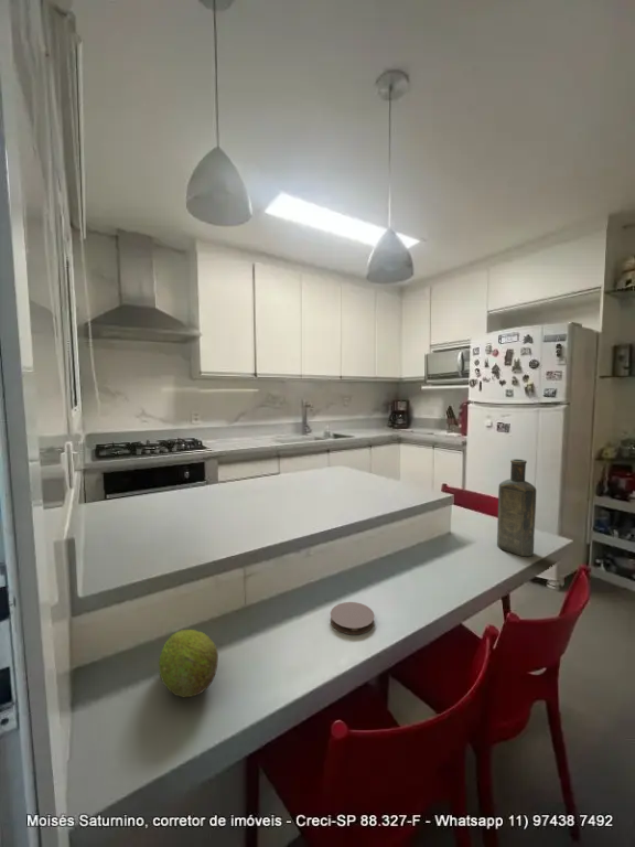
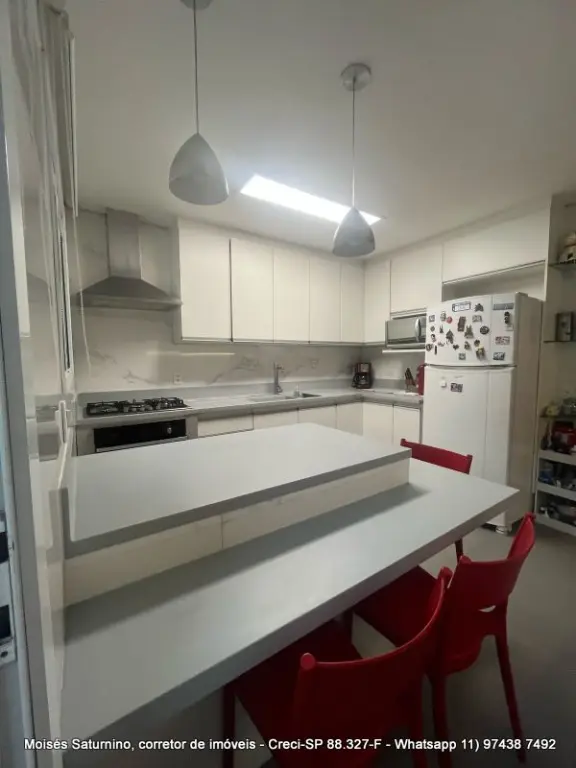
- coaster [330,601,376,635]
- fruit [158,629,219,698]
- bottle [496,458,537,557]
